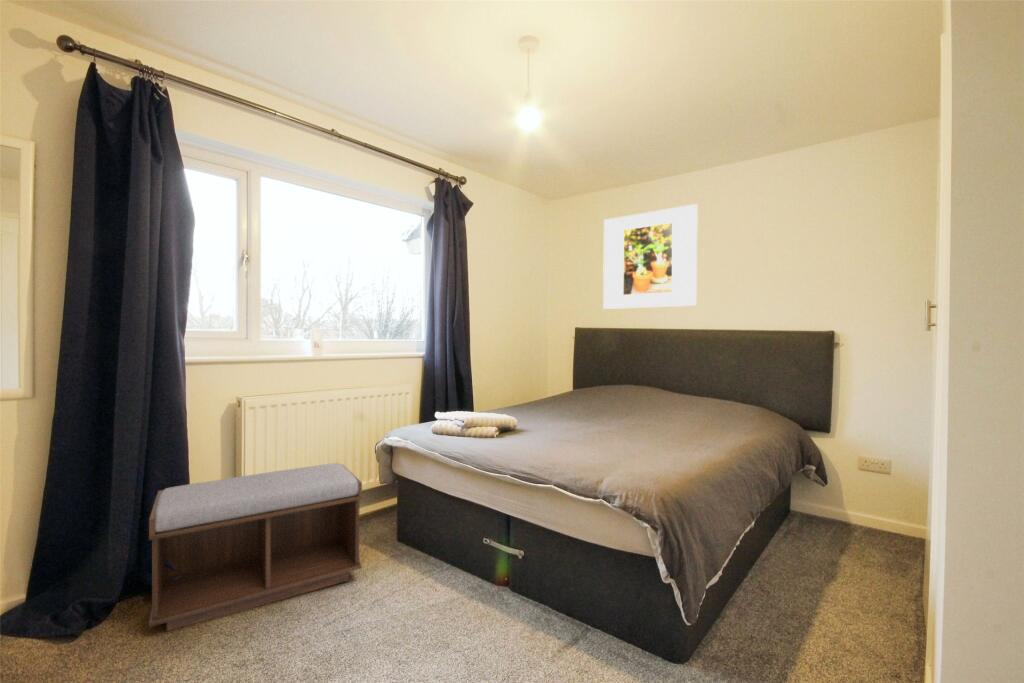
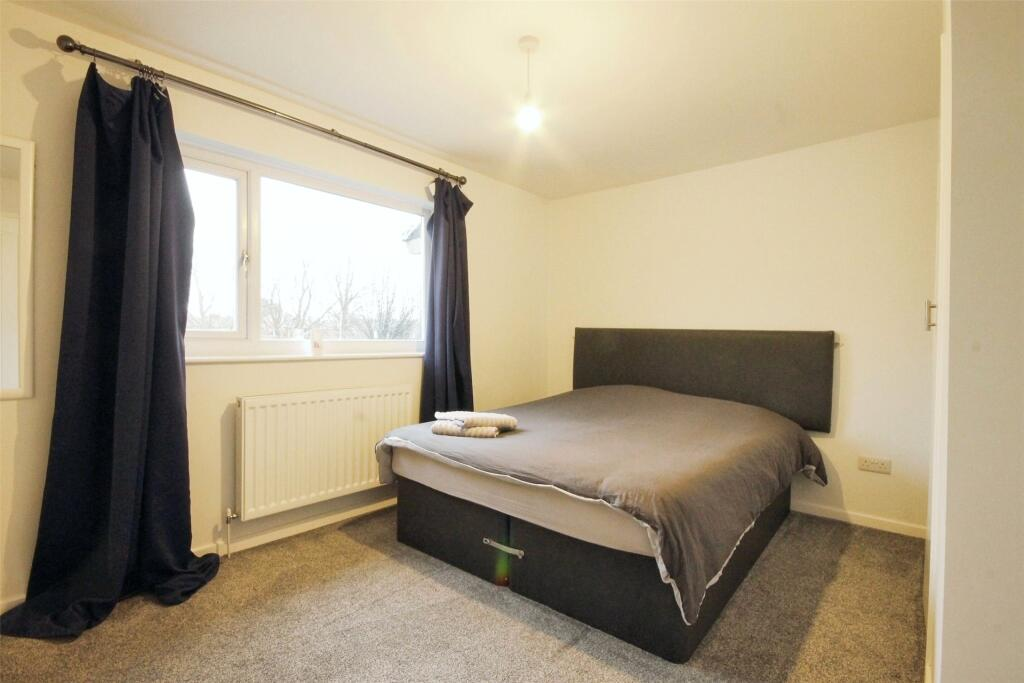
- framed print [602,203,699,310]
- bench [148,462,363,632]
